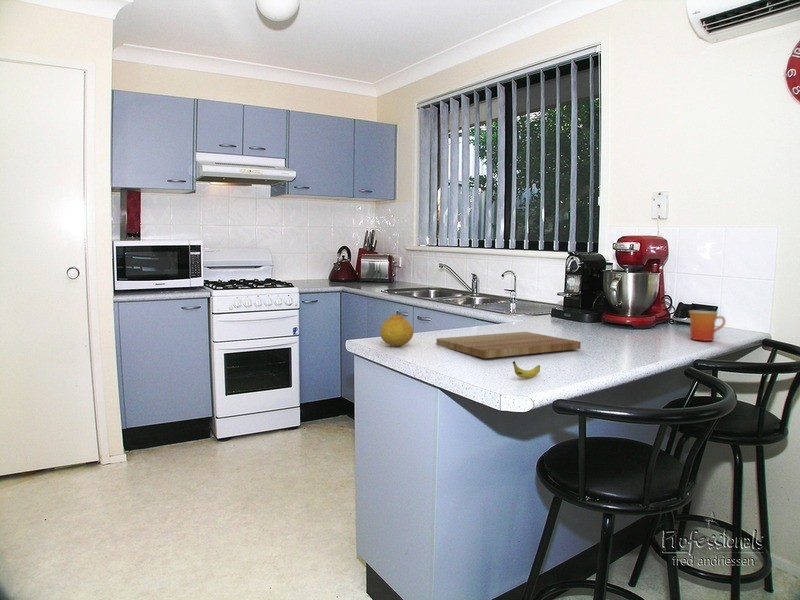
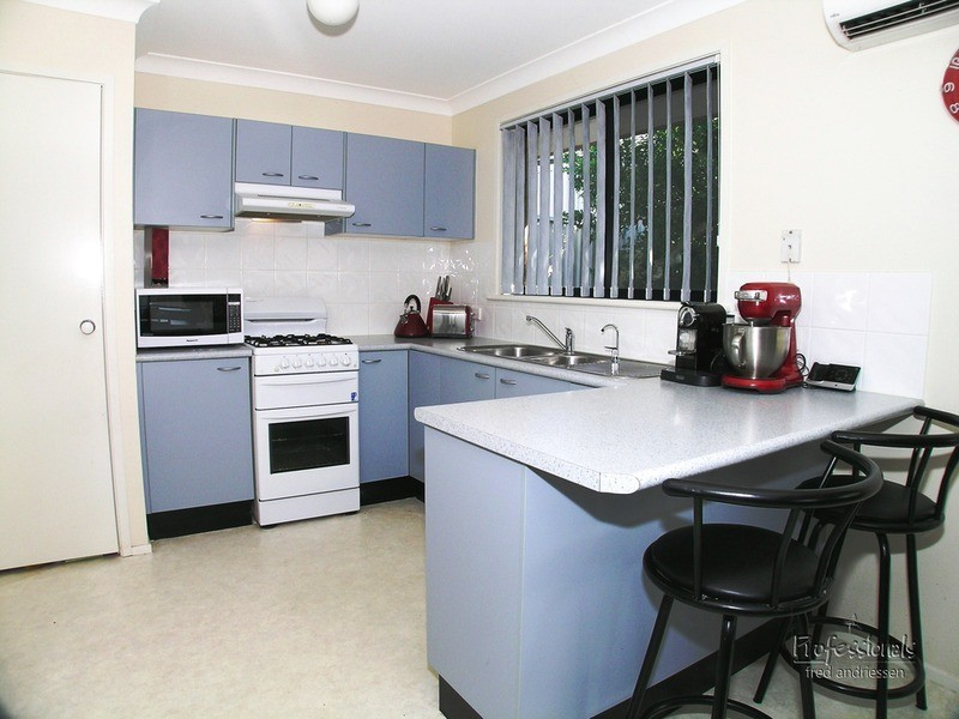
- cutting board [435,331,582,359]
- mug [688,310,727,342]
- fruit [379,314,414,347]
- banana [512,360,541,379]
